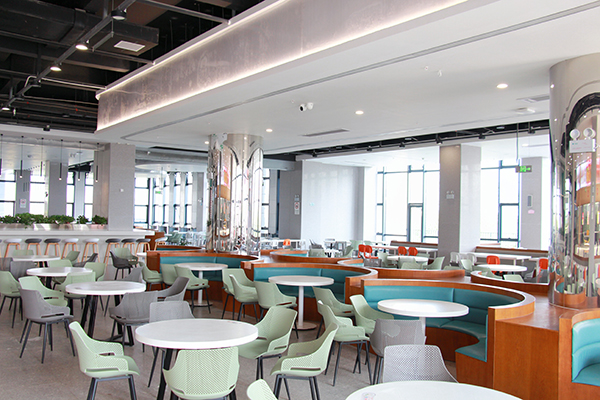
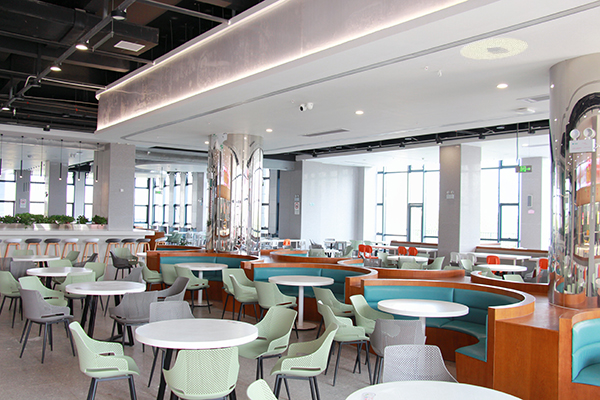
+ ceiling light [459,37,529,61]
